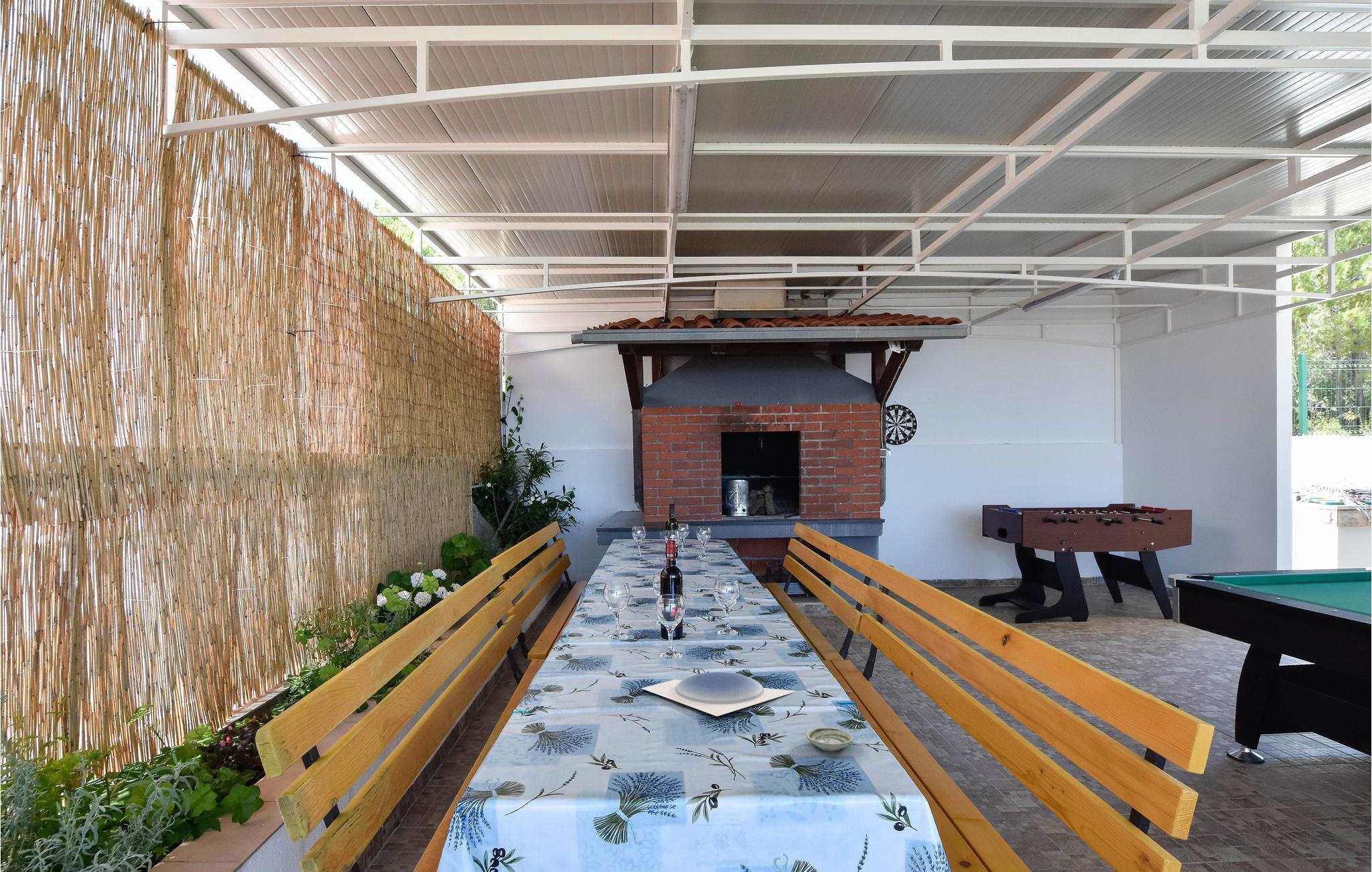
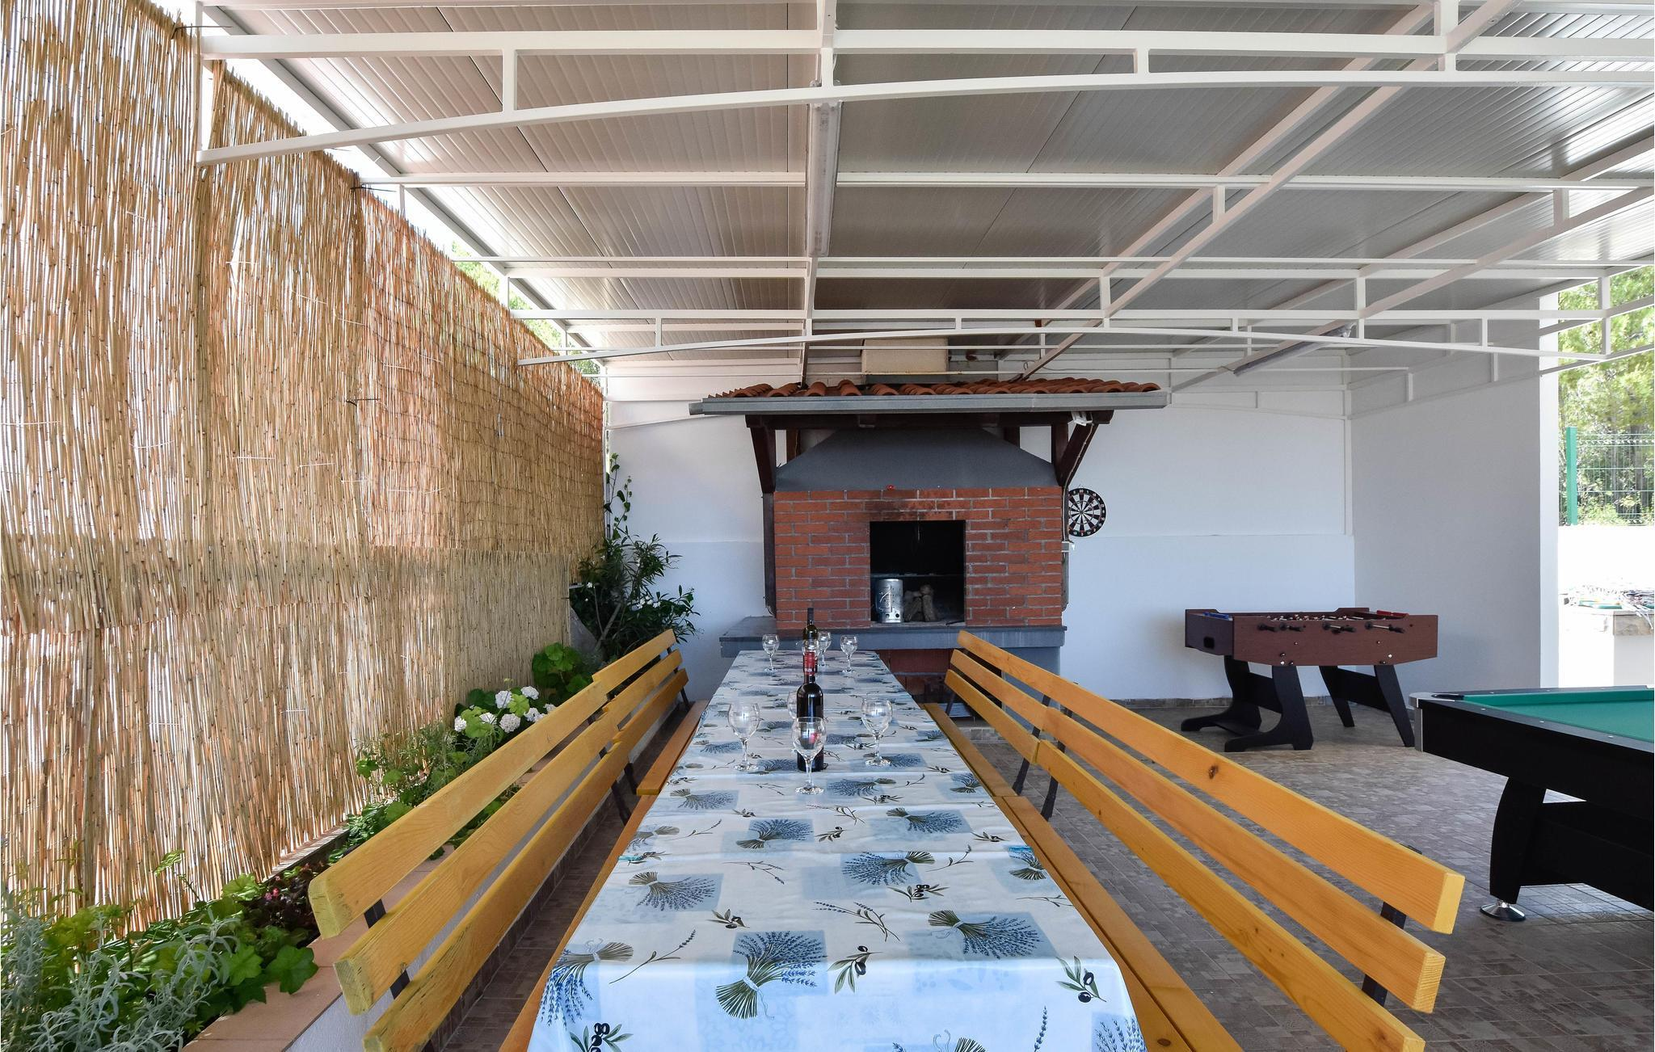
- saucer [805,727,854,751]
- bowl [641,672,797,717]
